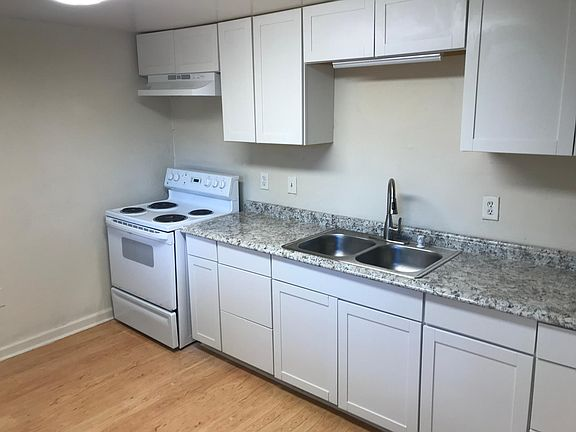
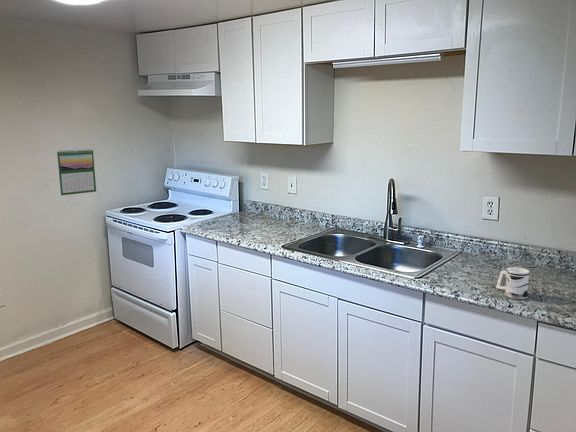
+ mug [495,266,530,300]
+ calendar [56,148,97,196]
